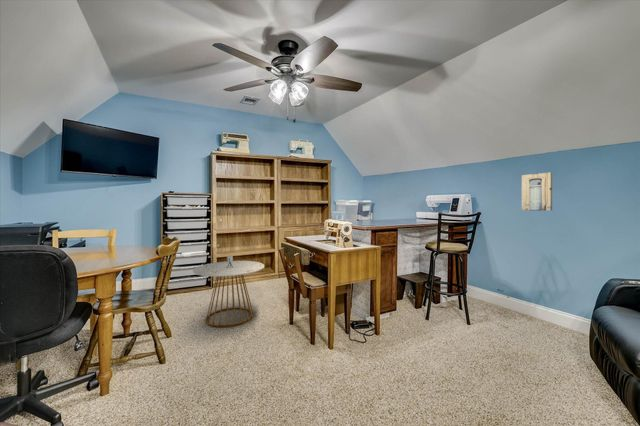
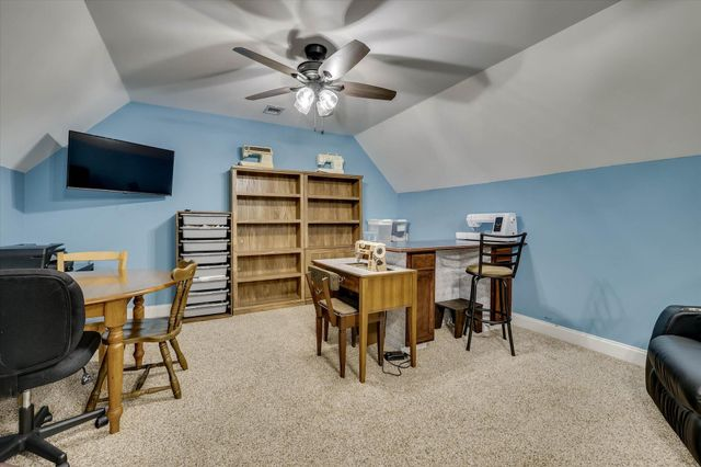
- wall art [521,171,553,211]
- side table [192,255,265,328]
